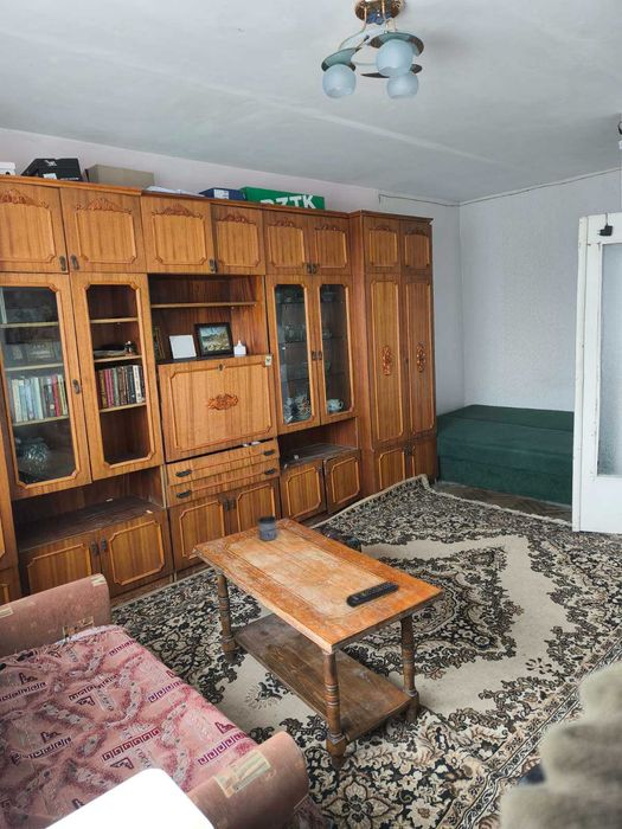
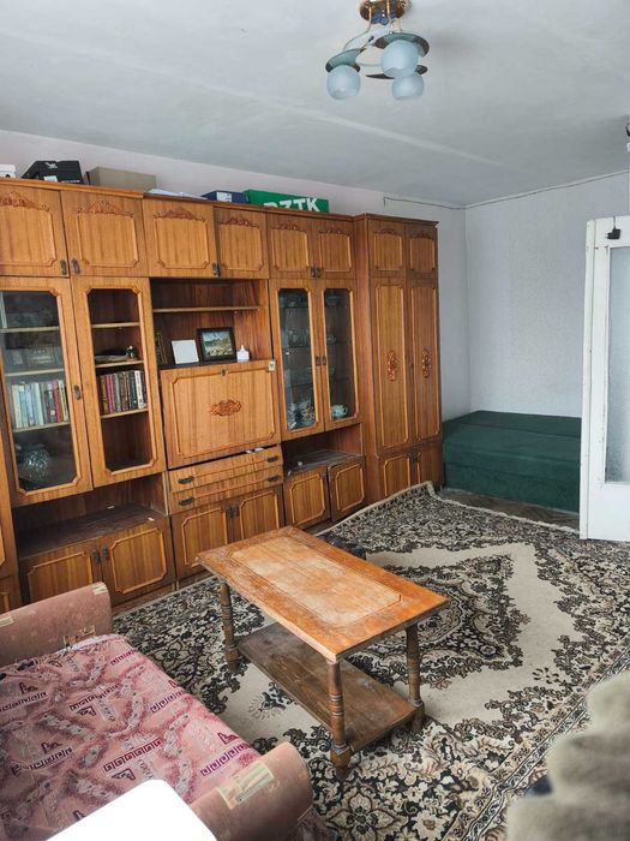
- mug [256,515,278,541]
- remote control [345,580,400,608]
